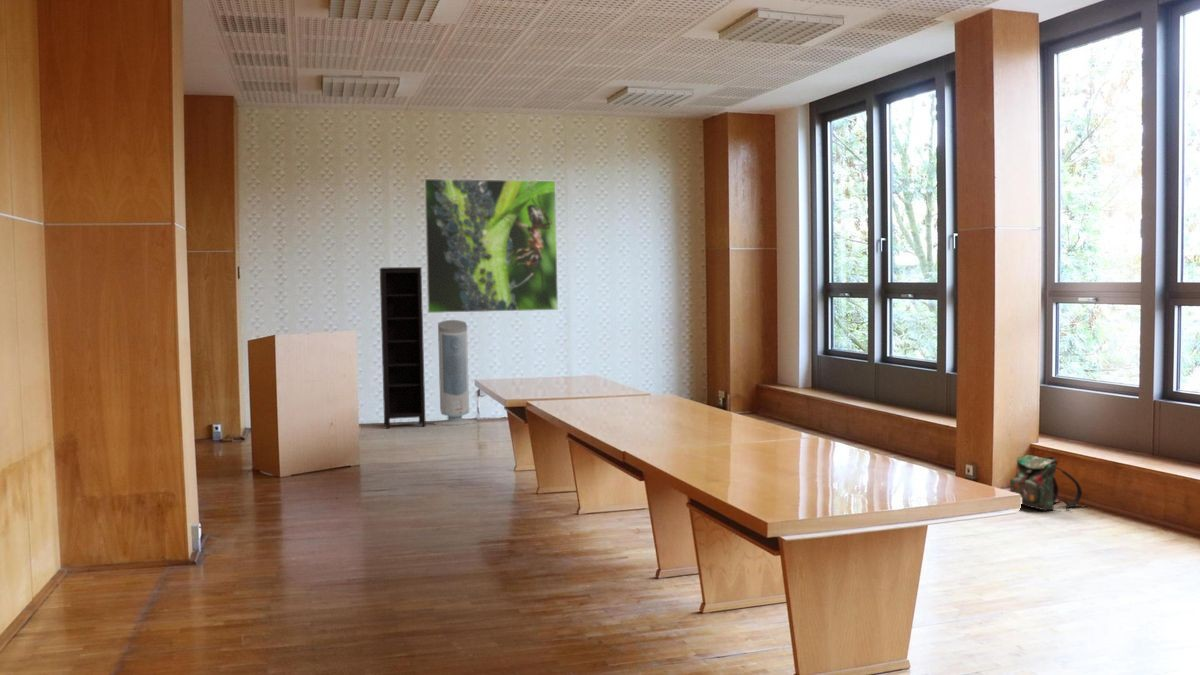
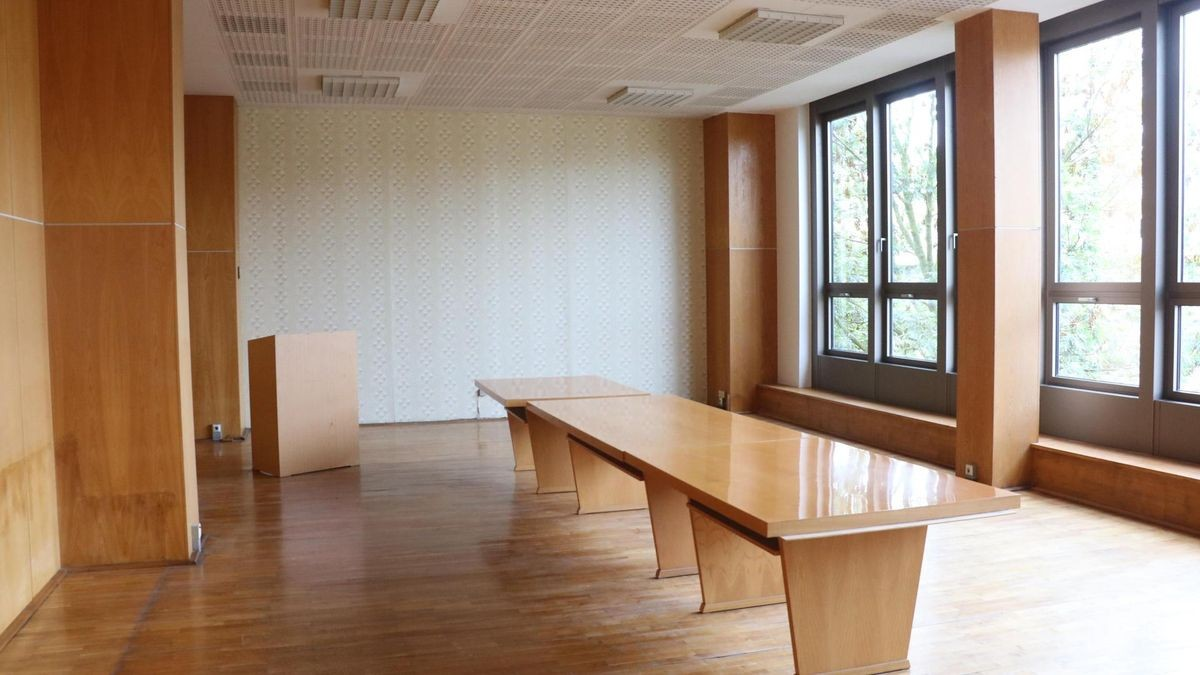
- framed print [423,178,559,314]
- air purifier [432,319,478,426]
- bookcase [379,266,427,429]
- backpack [1009,454,1089,511]
